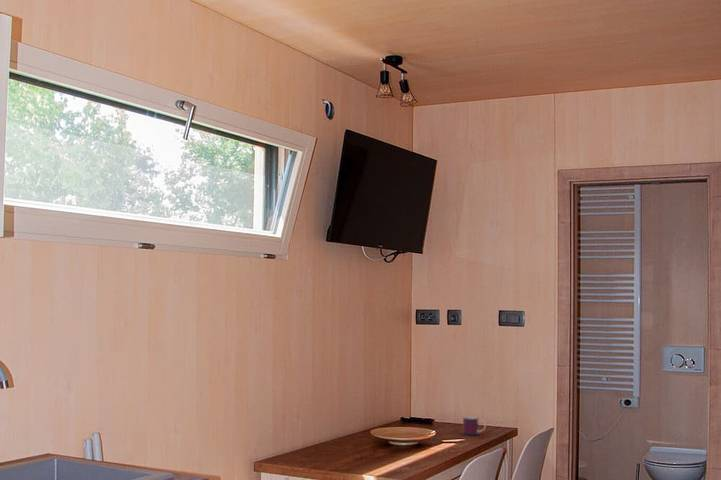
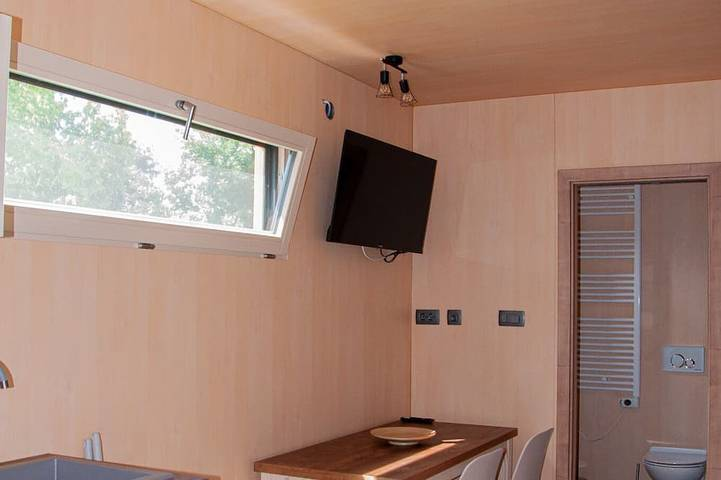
- mug [462,416,487,436]
